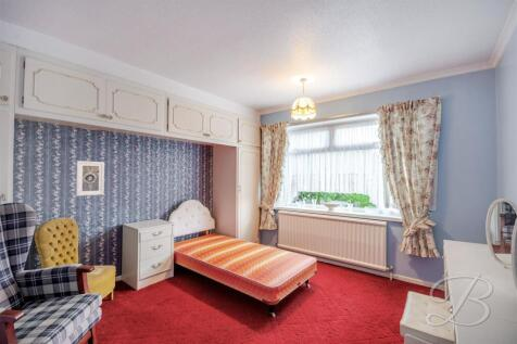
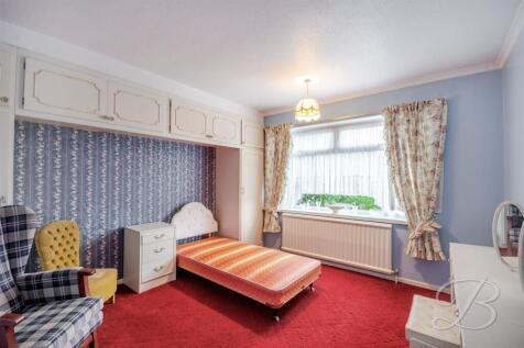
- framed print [75,160,105,198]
